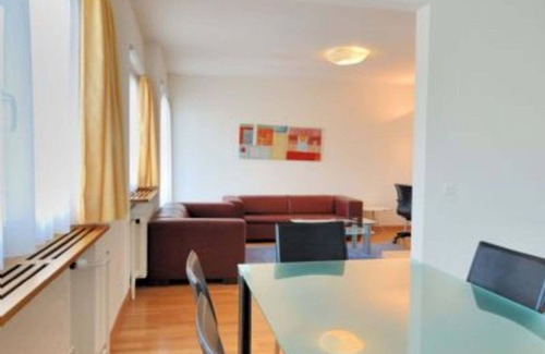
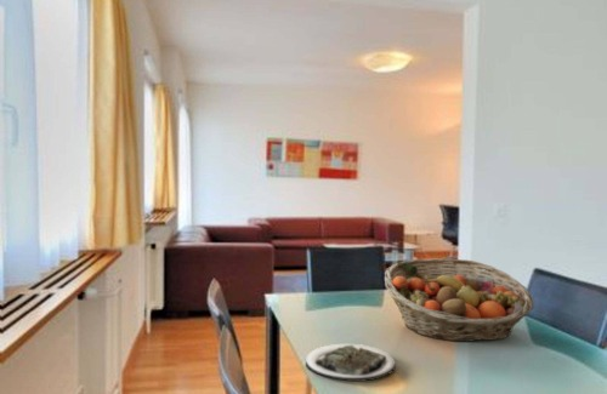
+ plate [305,343,397,383]
+ fruit basket [384,257,535,343]
